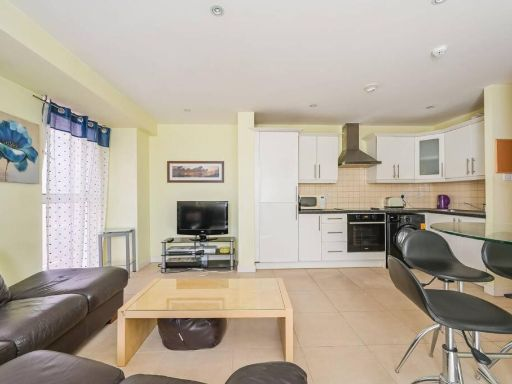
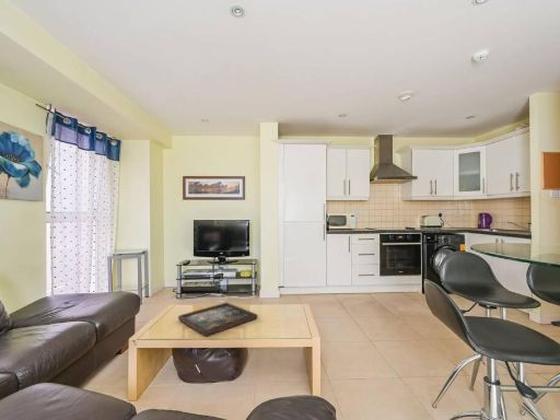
+ decorative tray [177,302,258,338]
